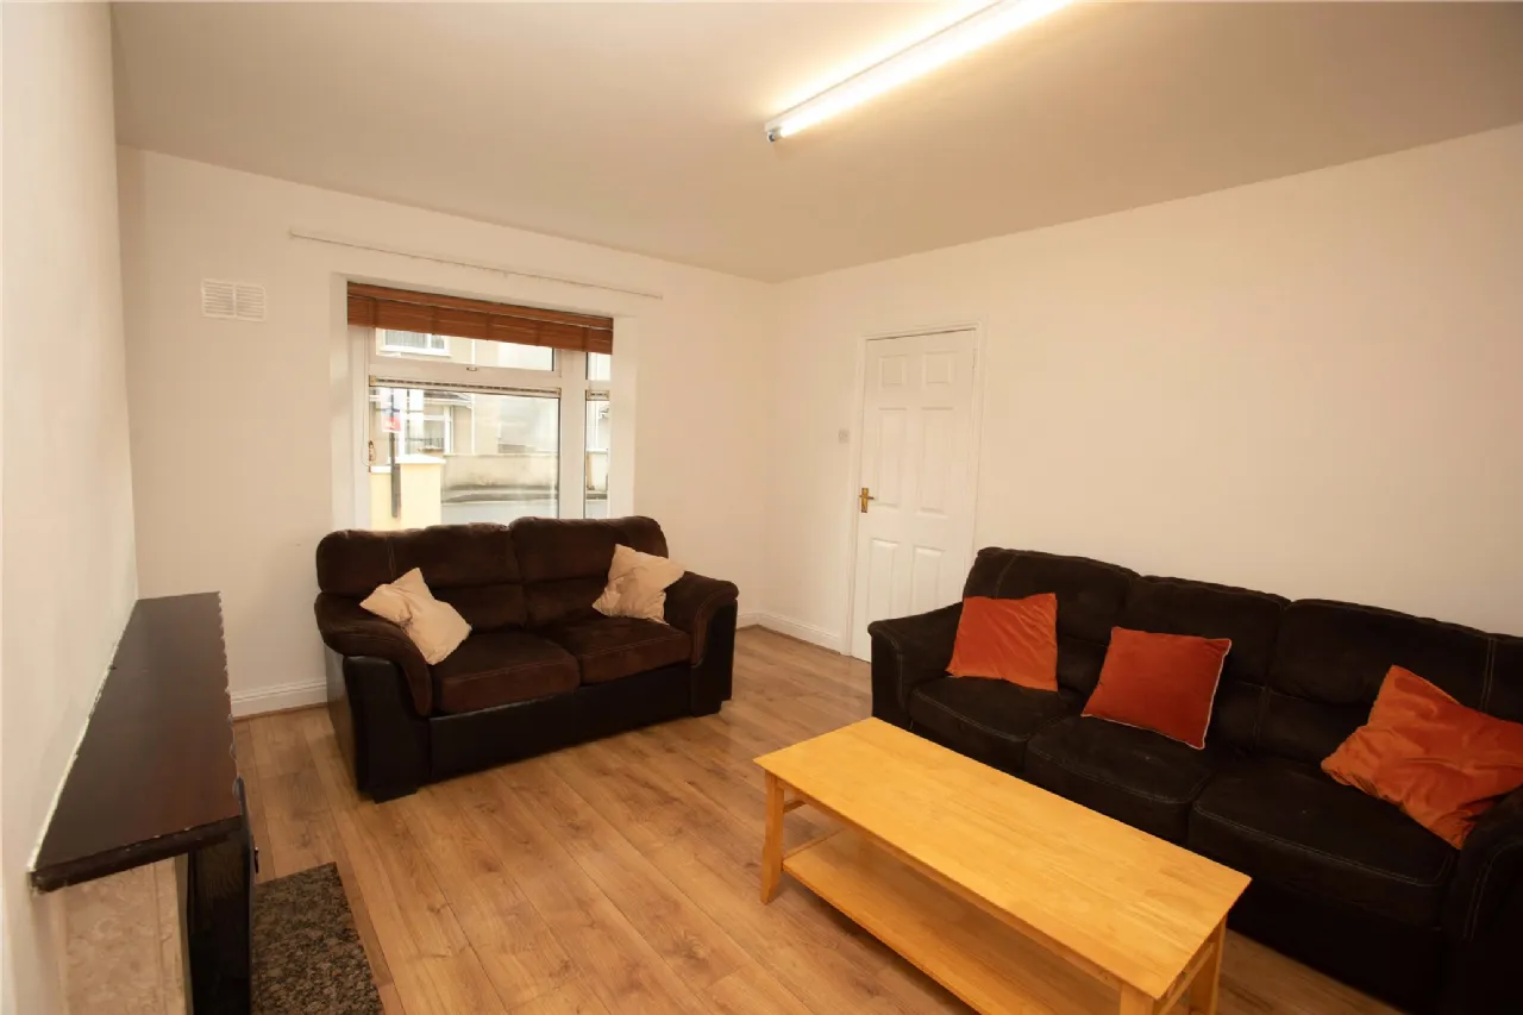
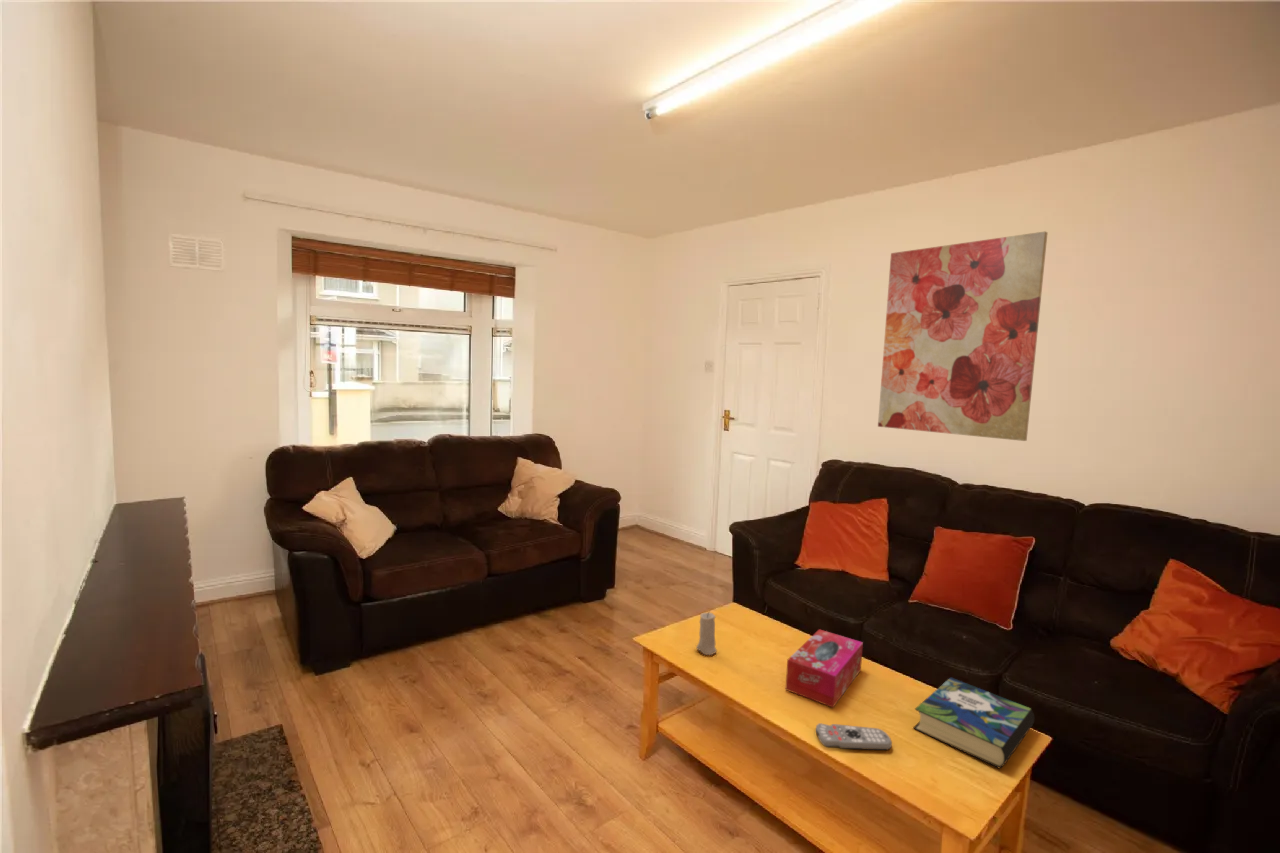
+ book [912,677,1036,770]
+ tissue box [784,628,864,708]
+ remote control [815,722,893,751]
+ wall art [877,230,1049,442]
+ candle [696,610,718,656]
